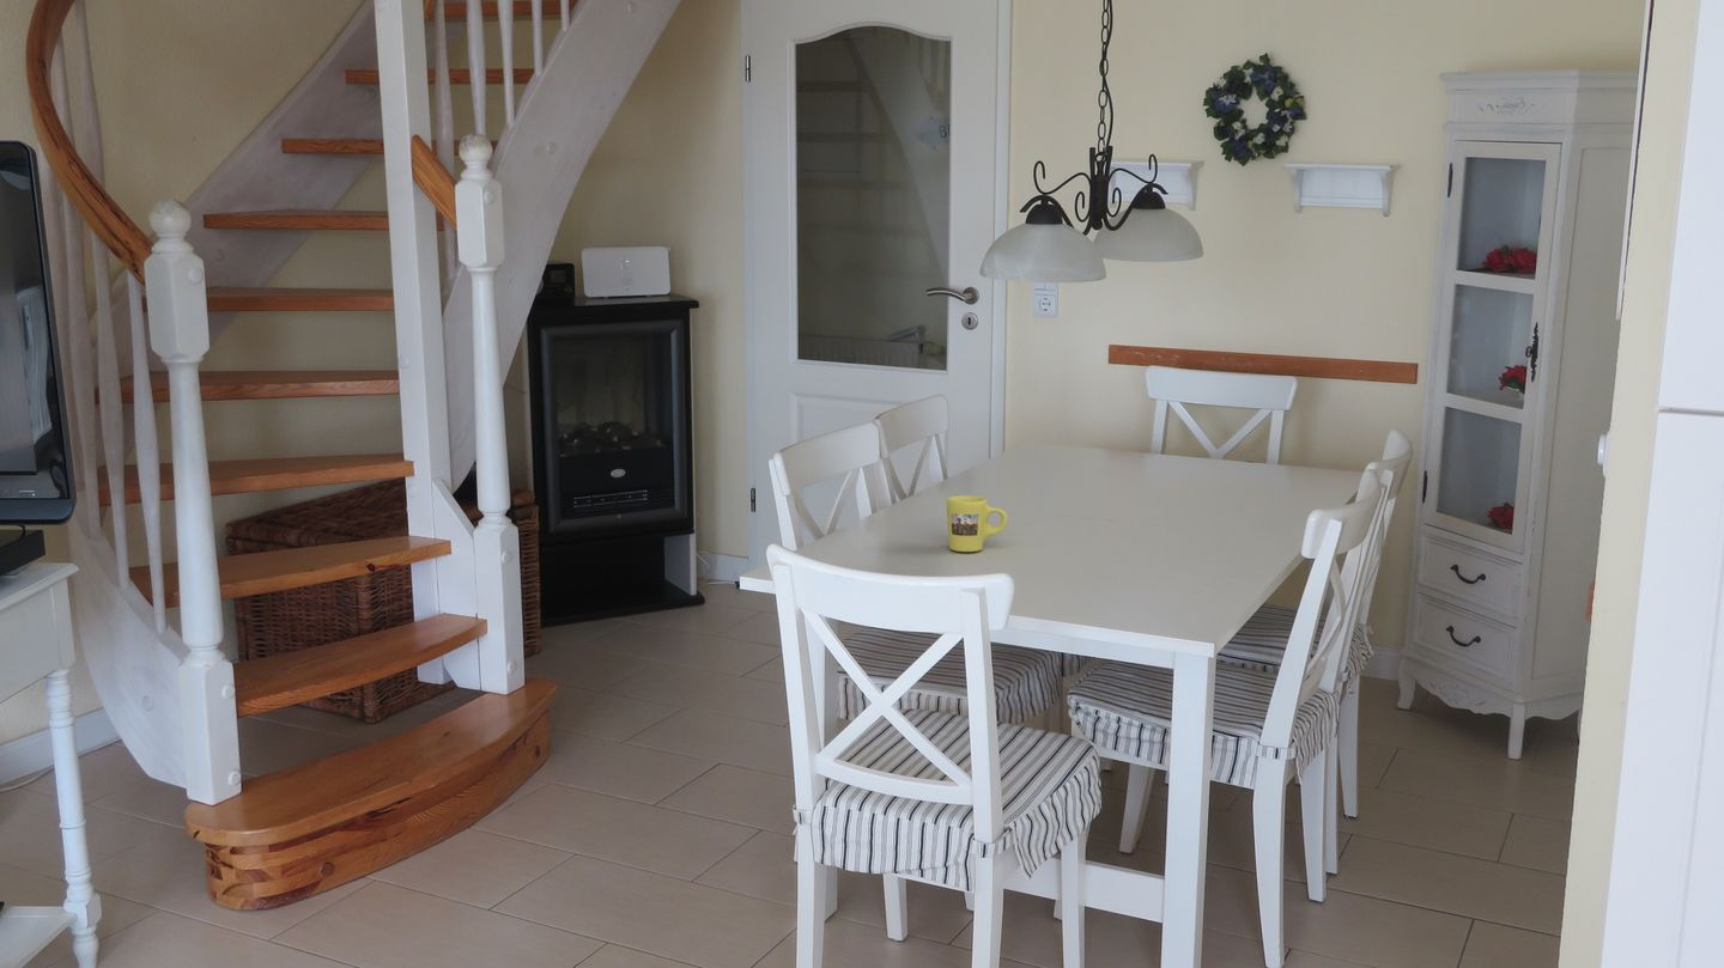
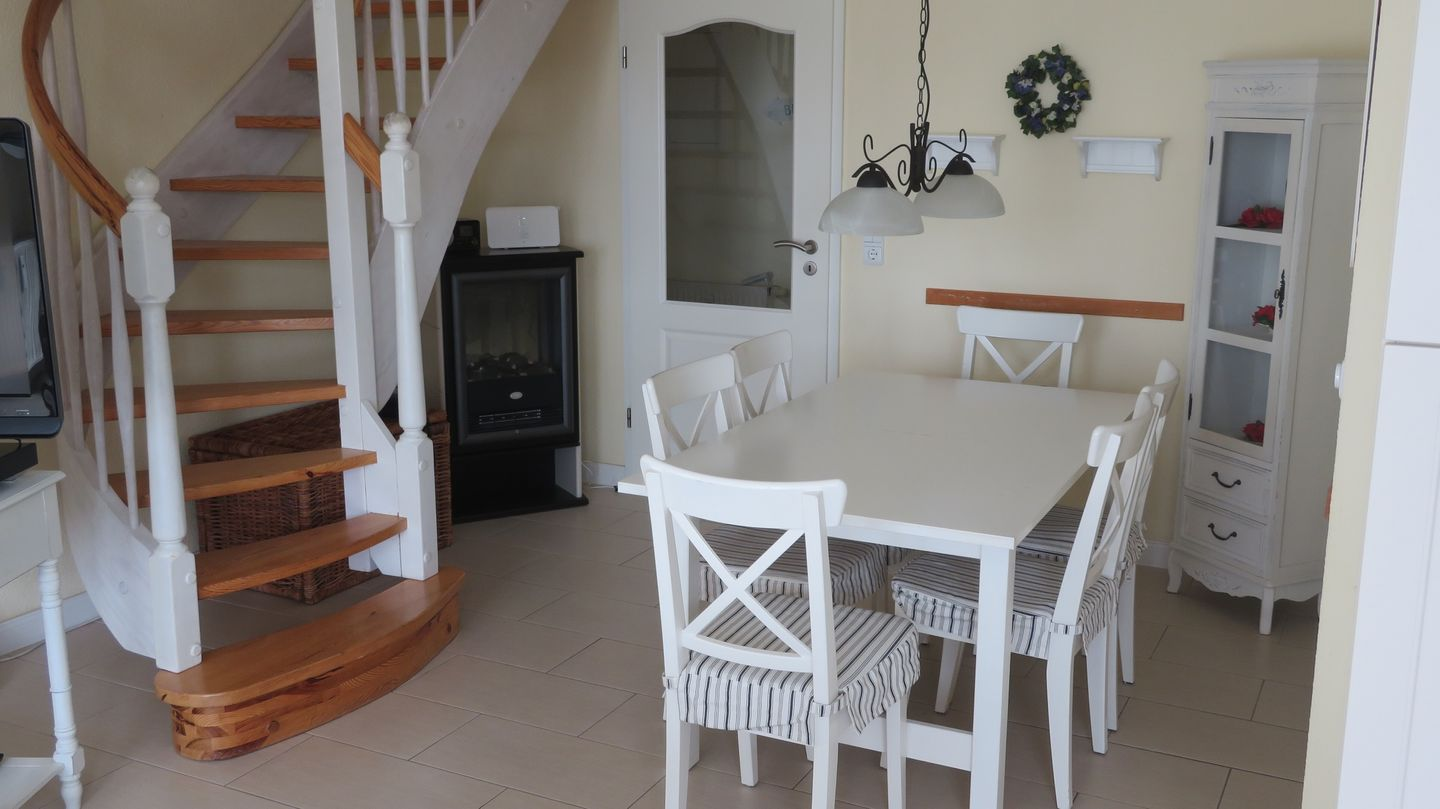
- mug [946,494,1008,553]
